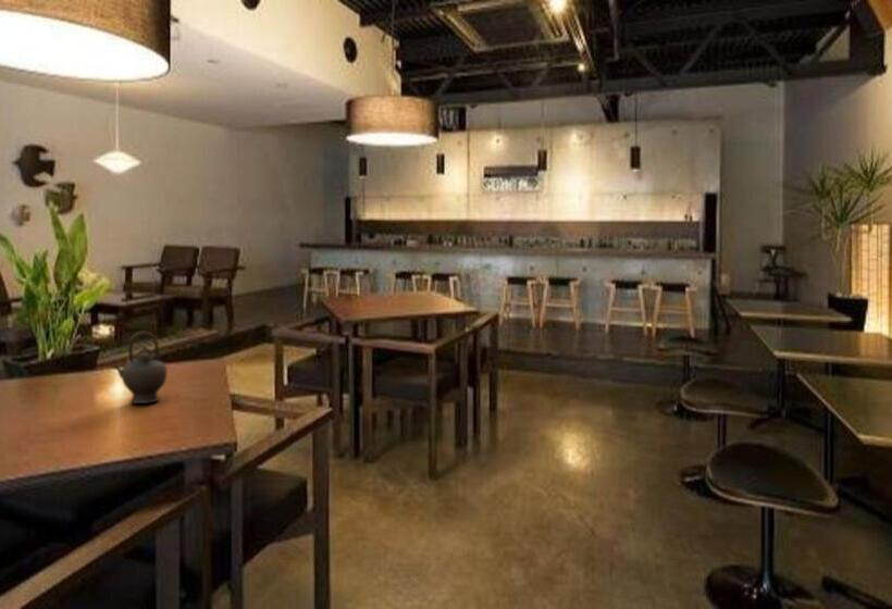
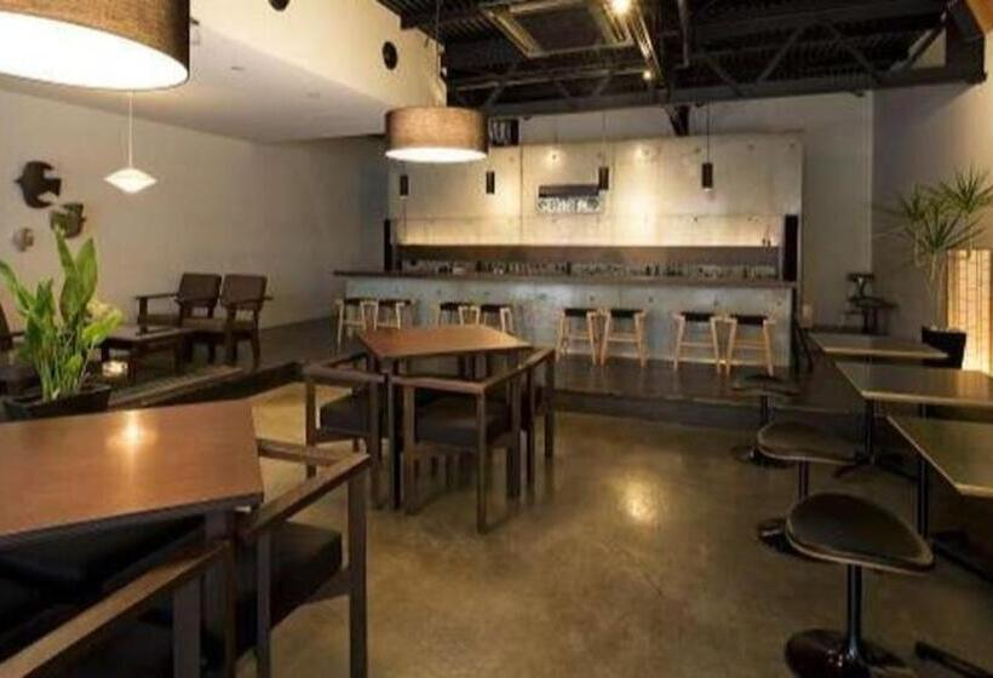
- teapot [110,331,169,405]
